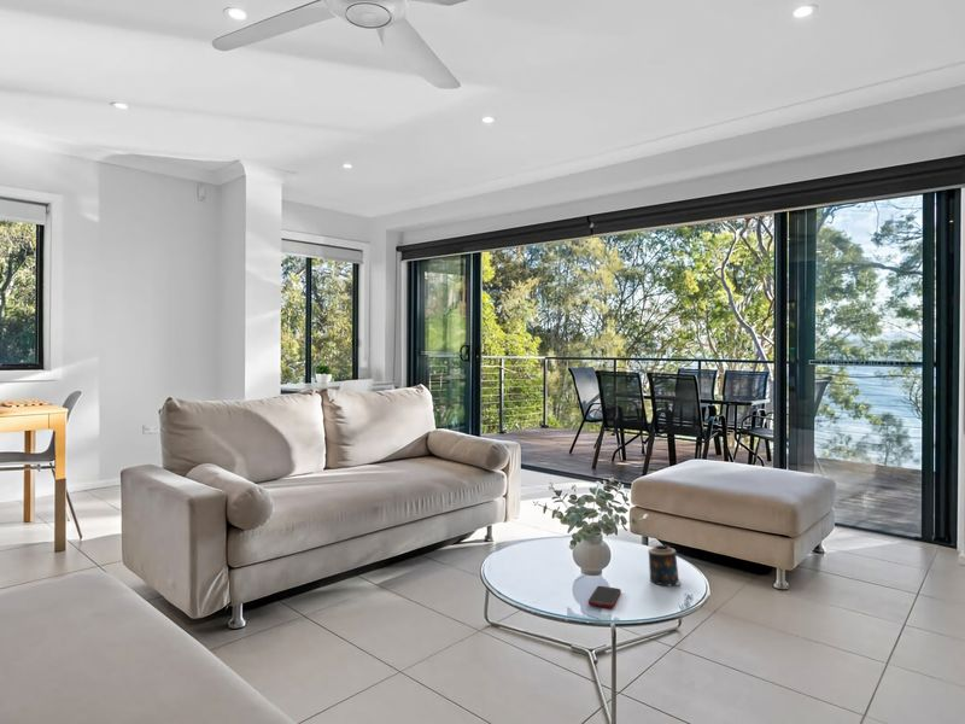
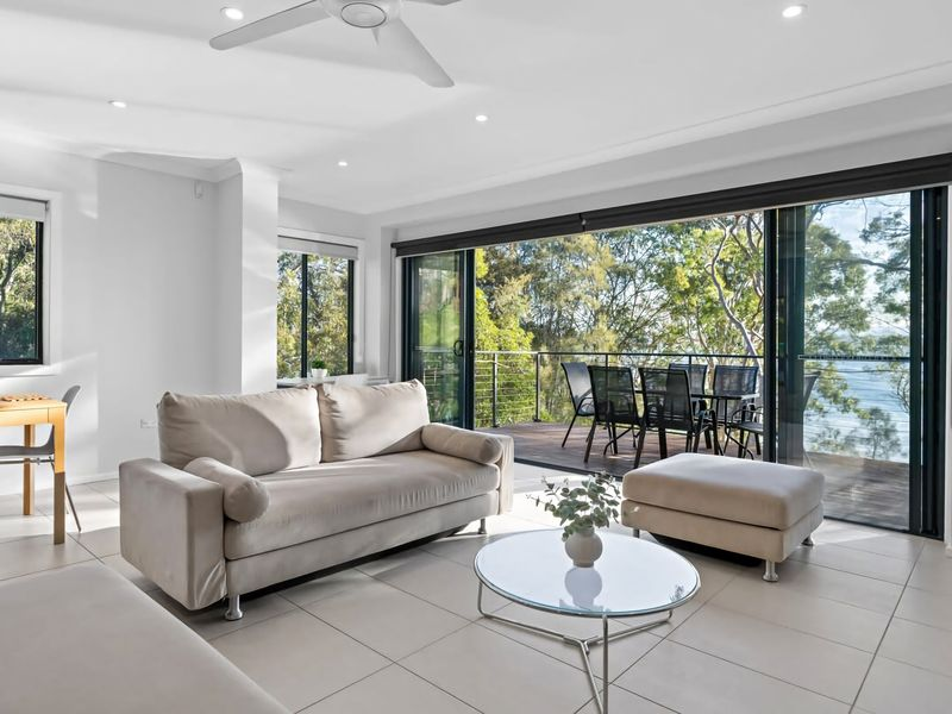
- cell phone [587,585,622,609]
- candle [647,544,683,588]
